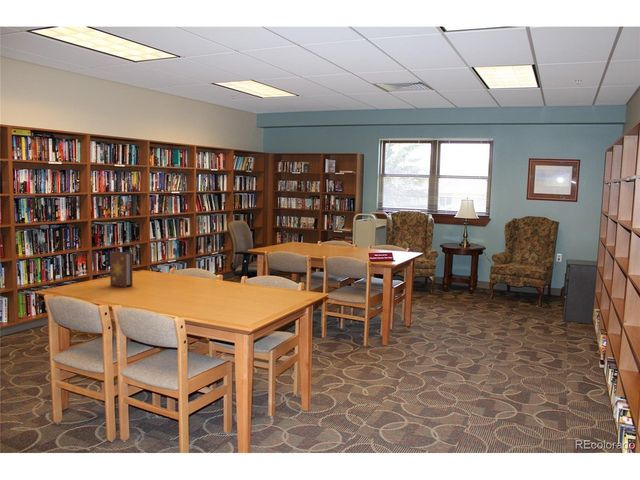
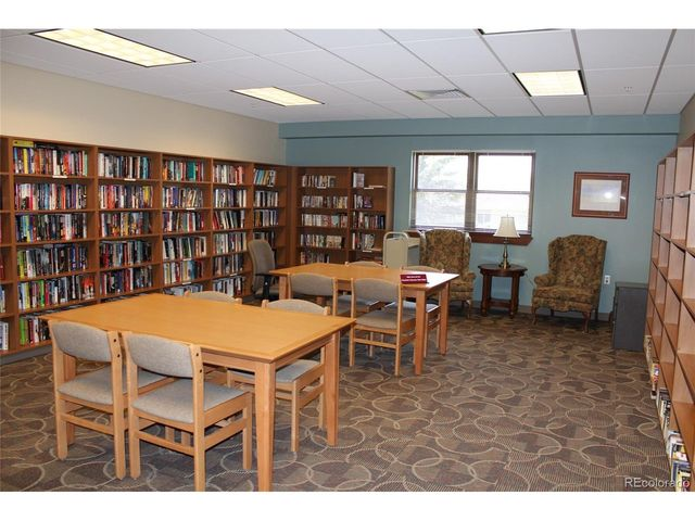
- book [109,251,134,288]
